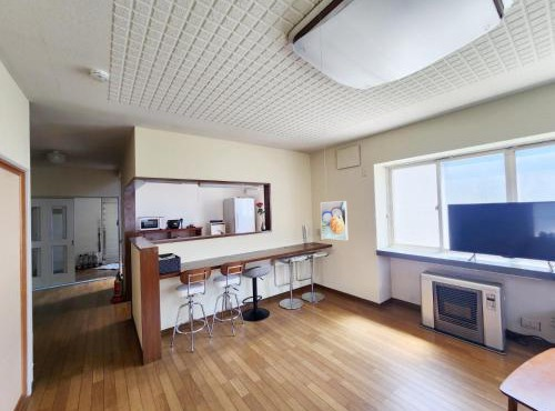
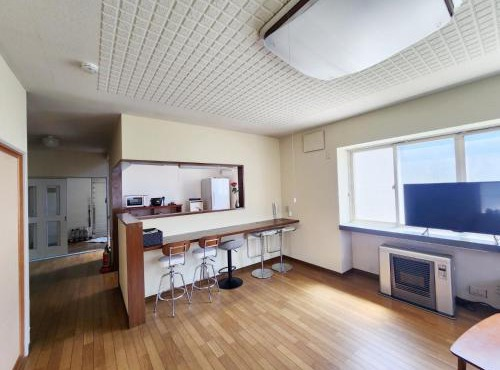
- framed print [320,200,349,241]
